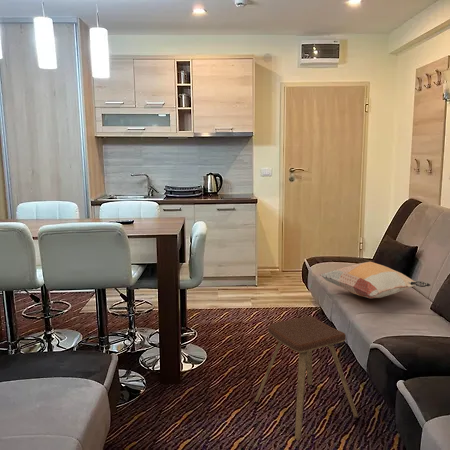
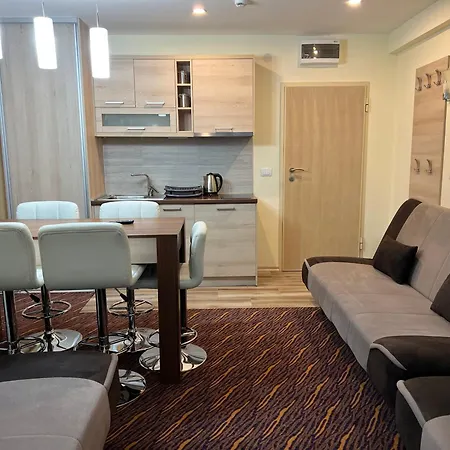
- decorative pillow [319,261,431,299]
- music stool [254,315,359,441]
